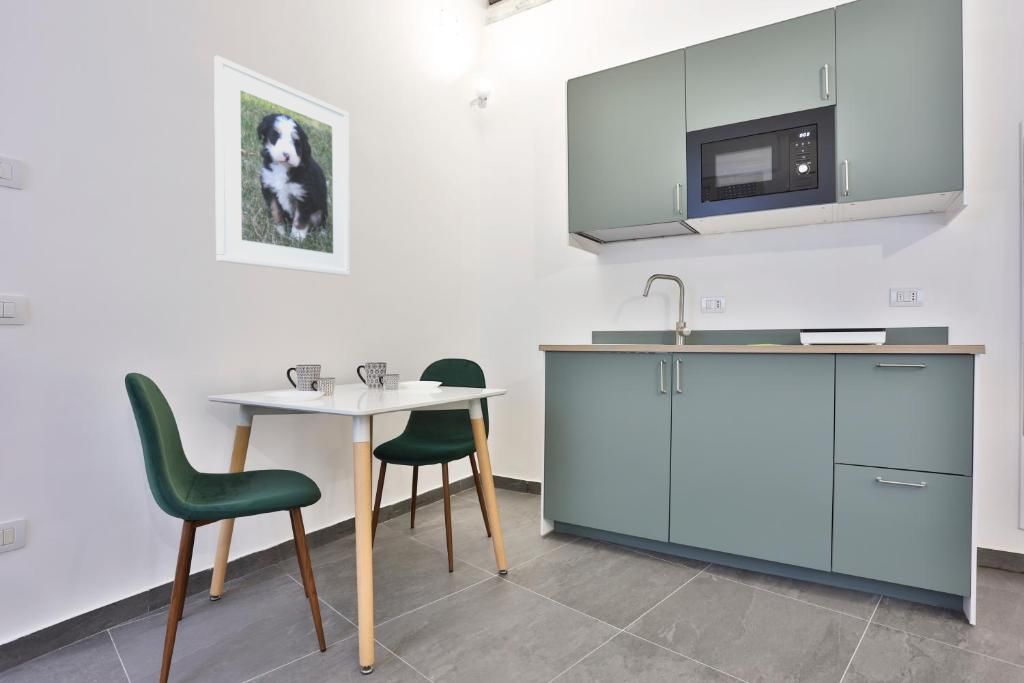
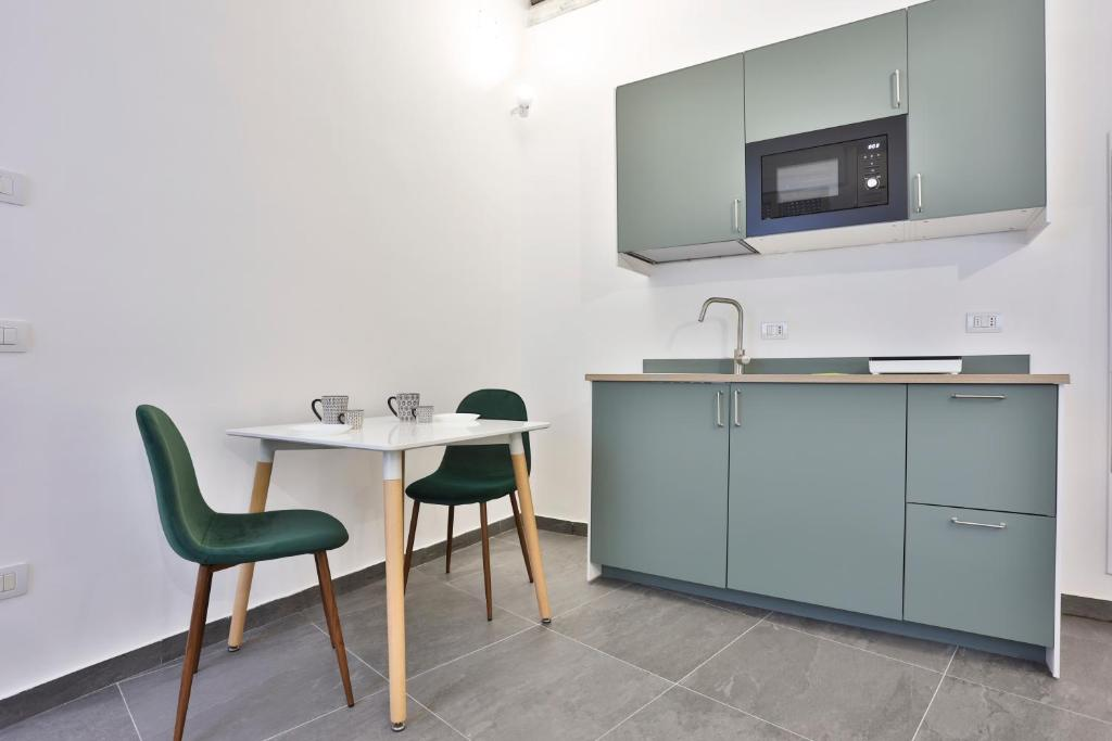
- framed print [213,55,351,277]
